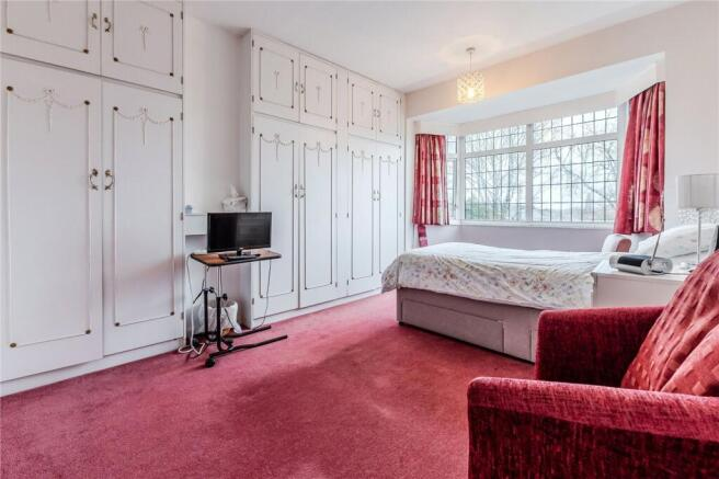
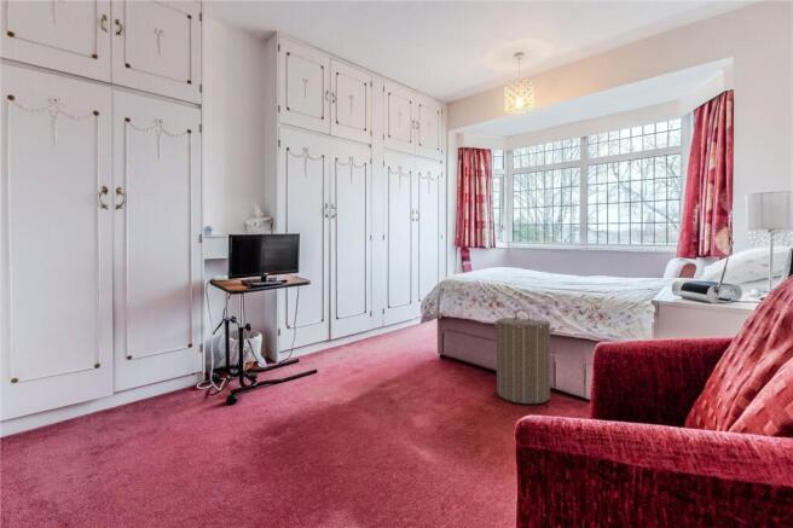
+ laundry hamper [493,308,556,405]
